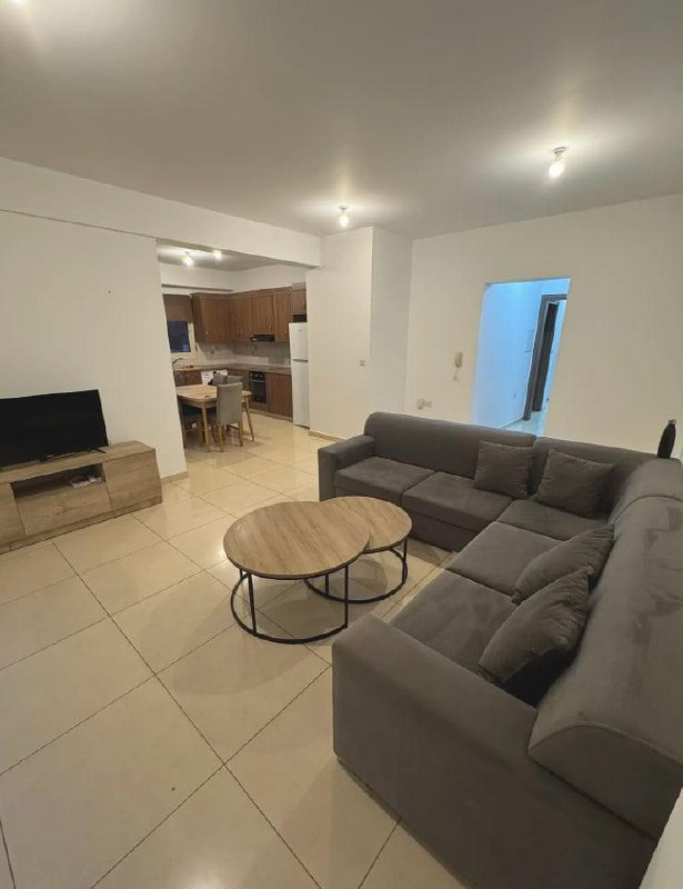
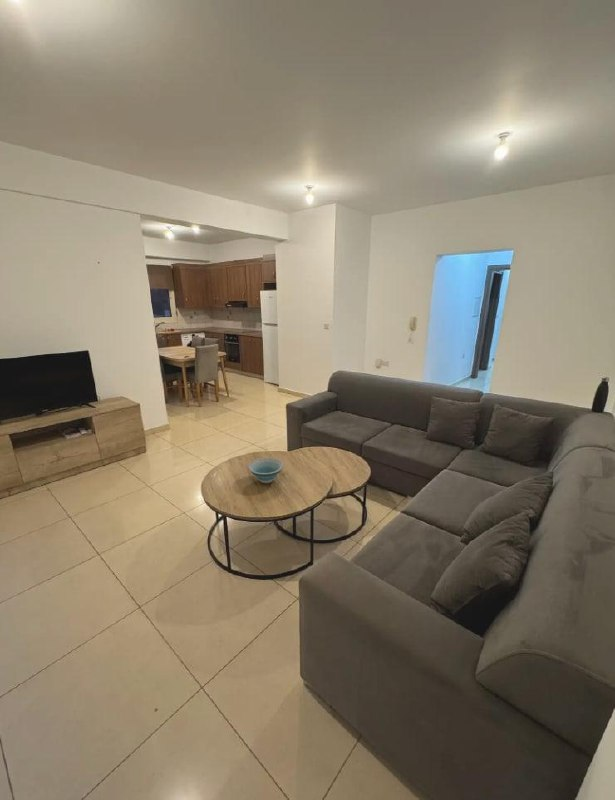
+ bowl [247,457,285,484]
